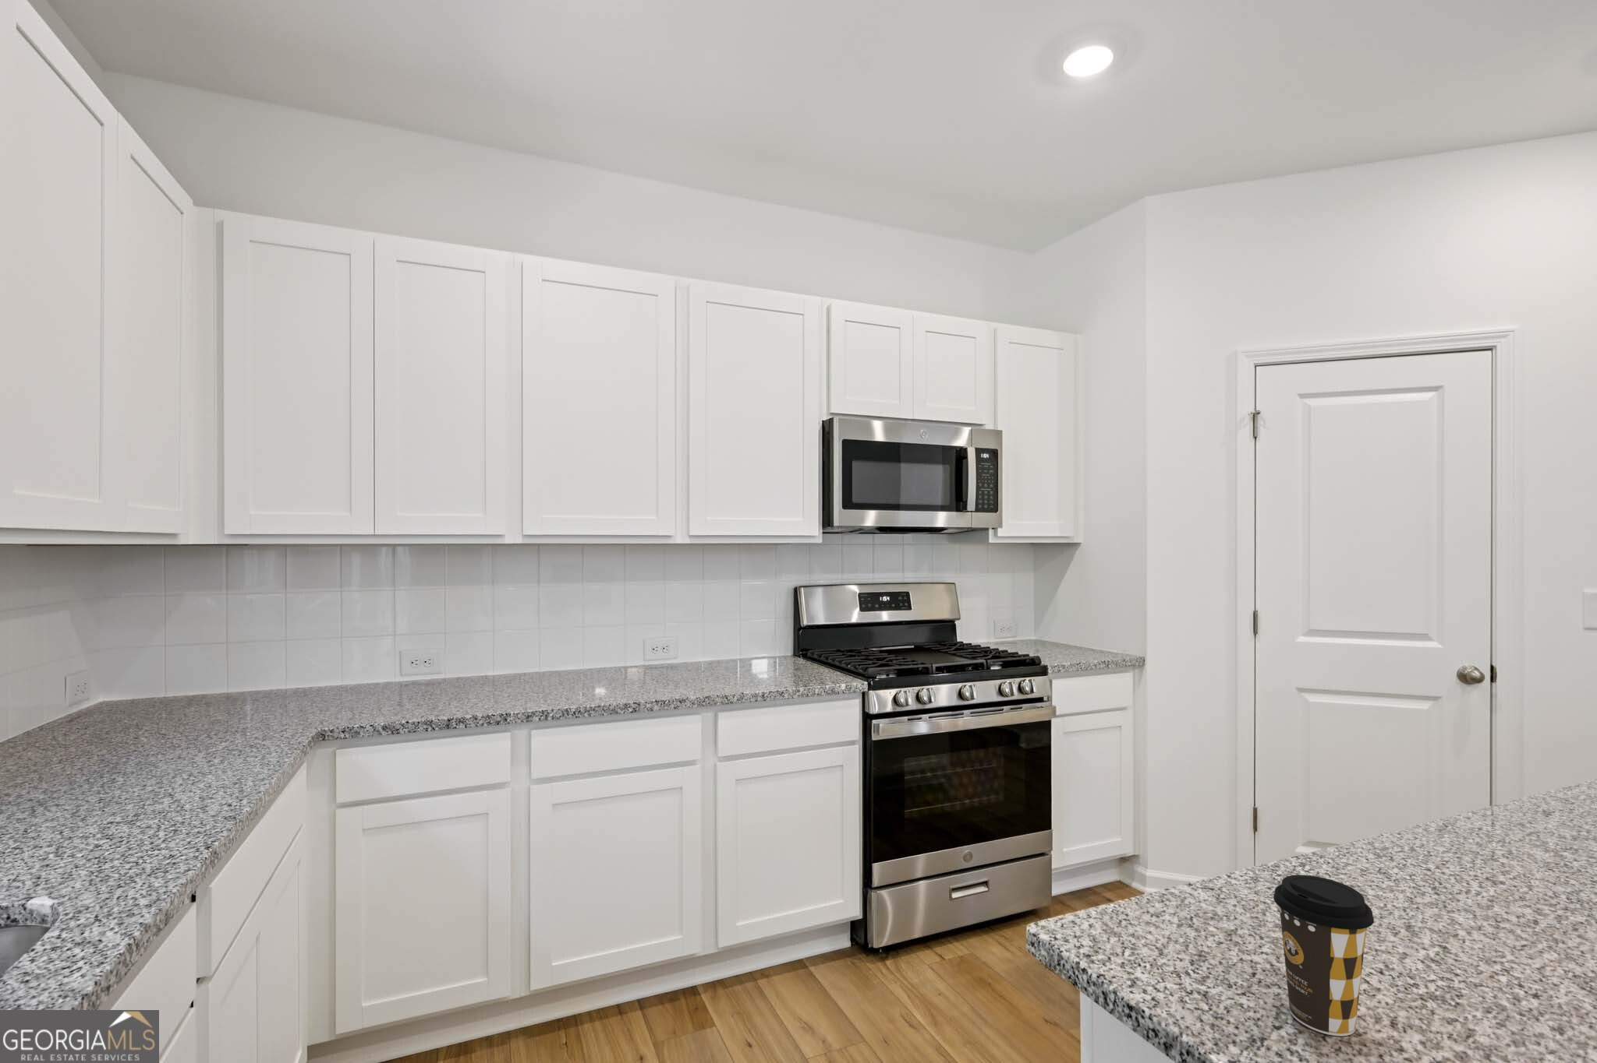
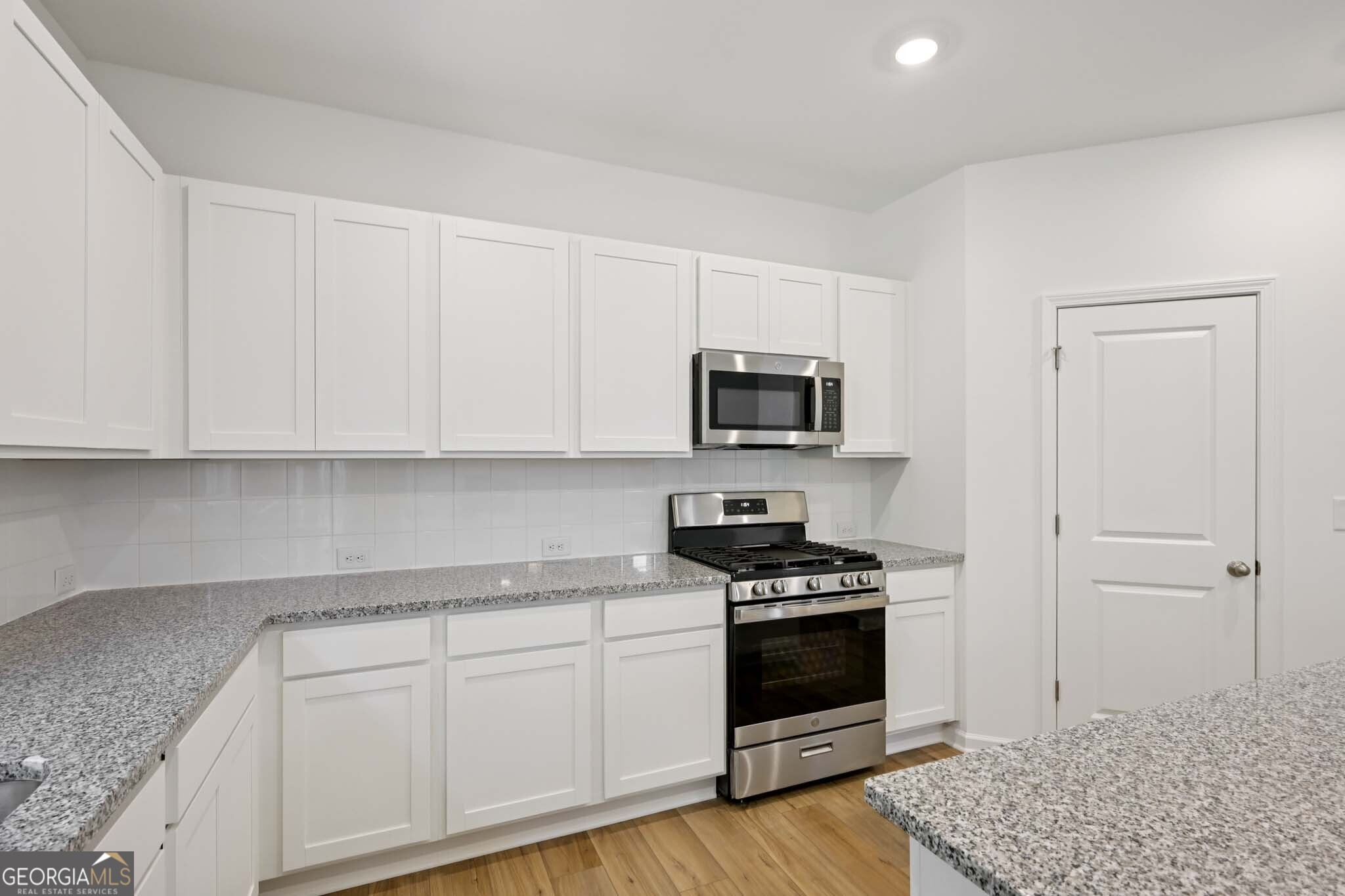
- coffee cup [1273,874,1375,1037]
